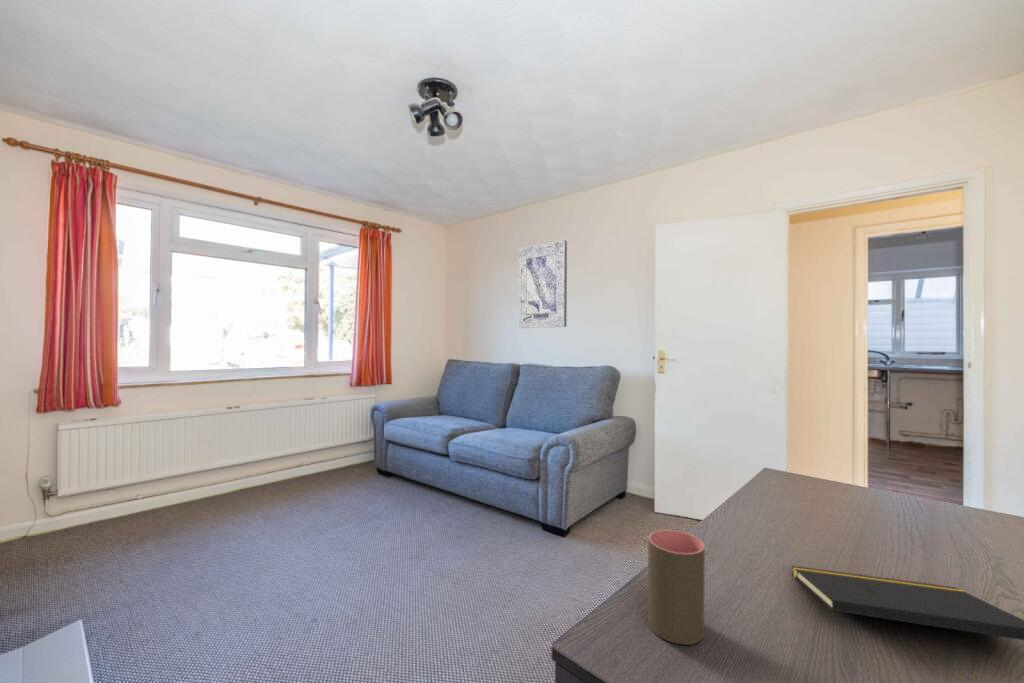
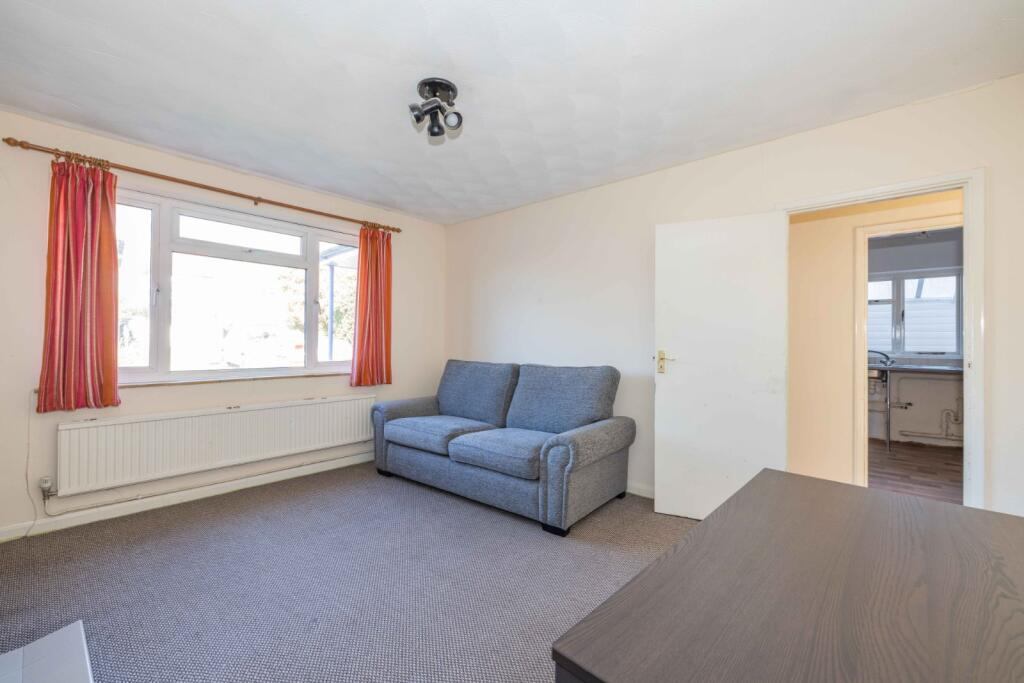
- cup [647,529,706,646]
- notepad [790,565,1024,641]
- wall art [518,239,568,329]
